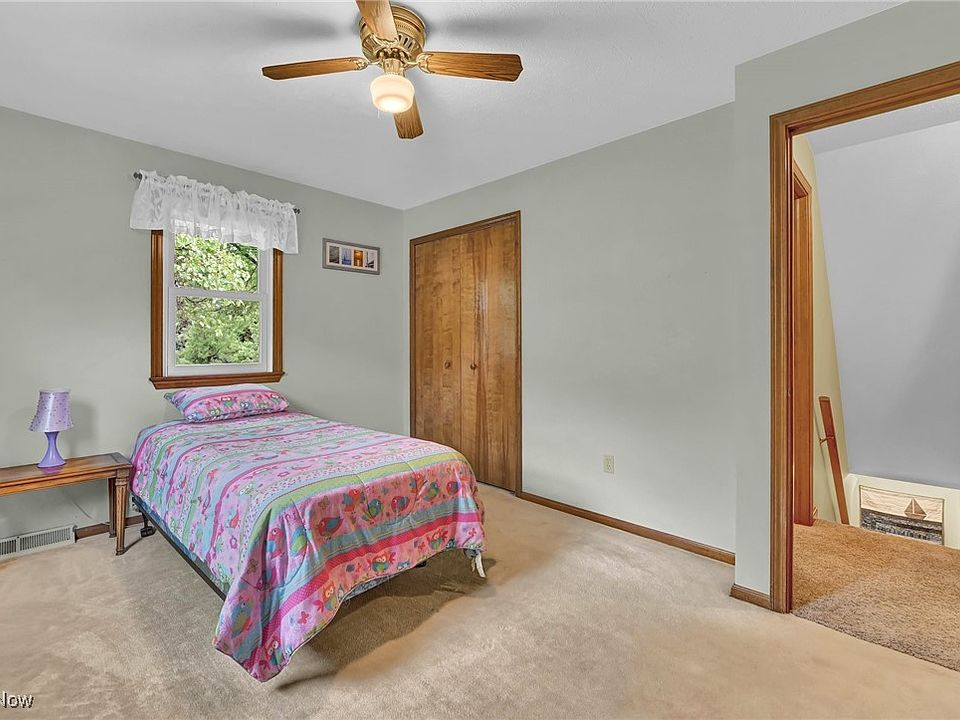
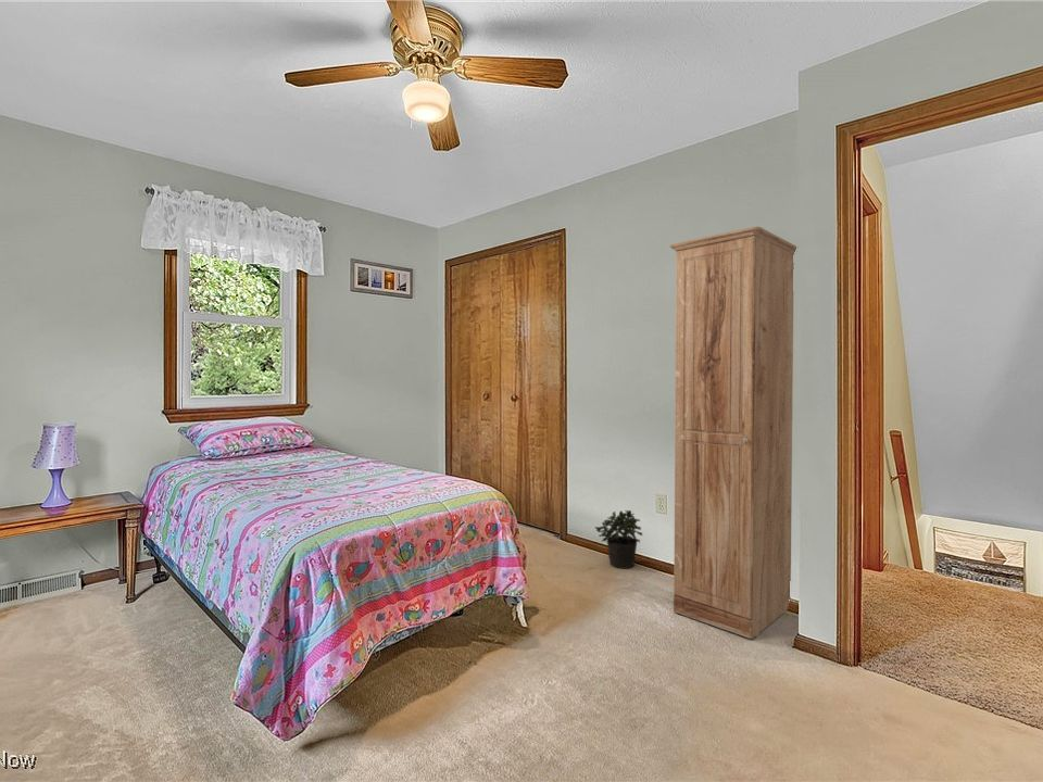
+ potted plant [594,509,643,570]
+ cabinet [669,226,797,640]
